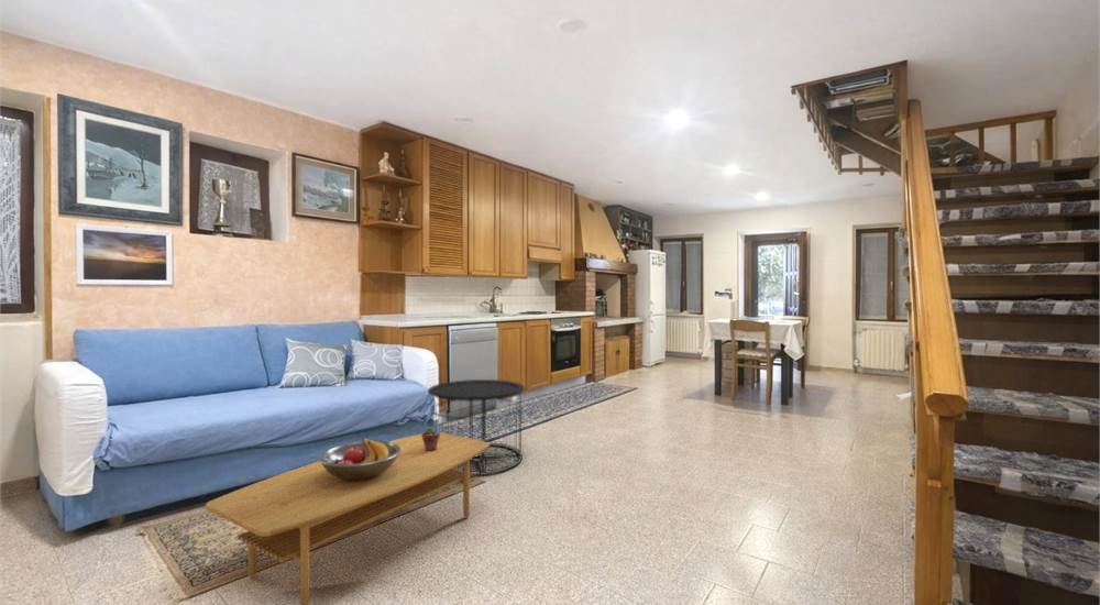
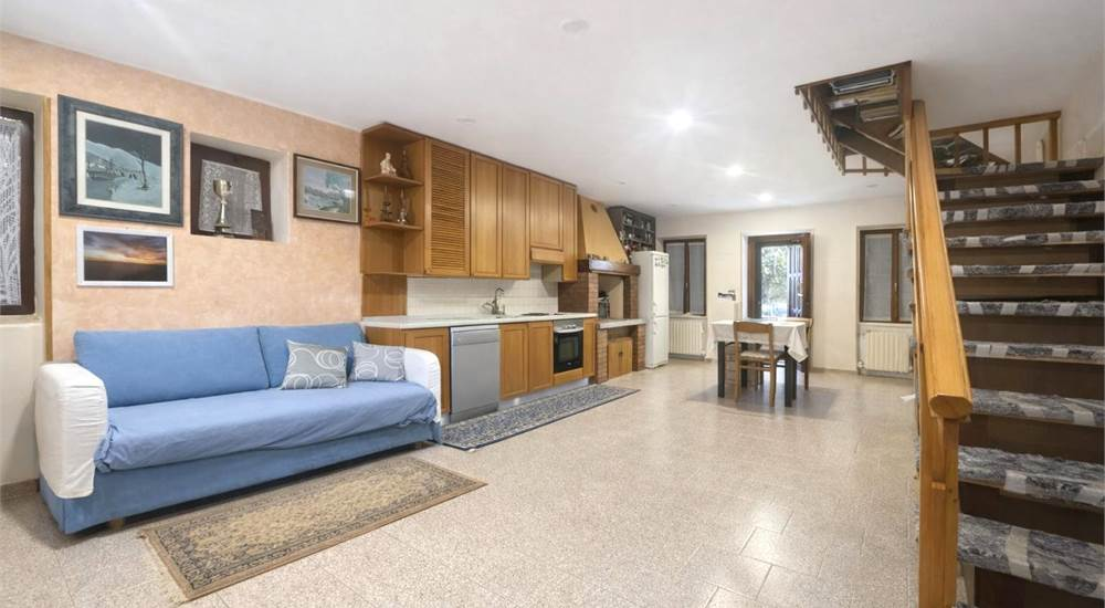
- side table [427,378,526,476]
- potted succulent [421,426,440,451]
- fruit bowl [318,437,400,481]
- coffee table [204,431,490,605]
